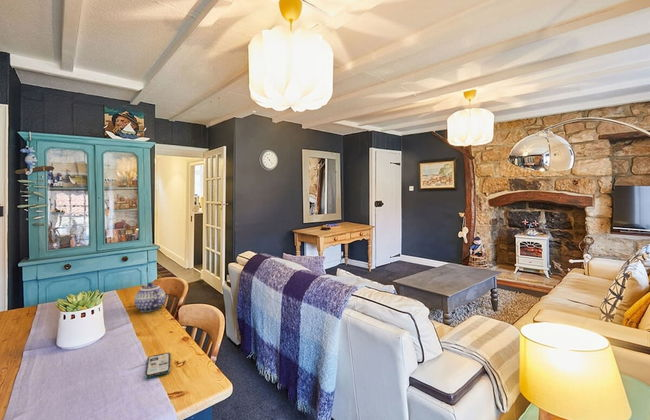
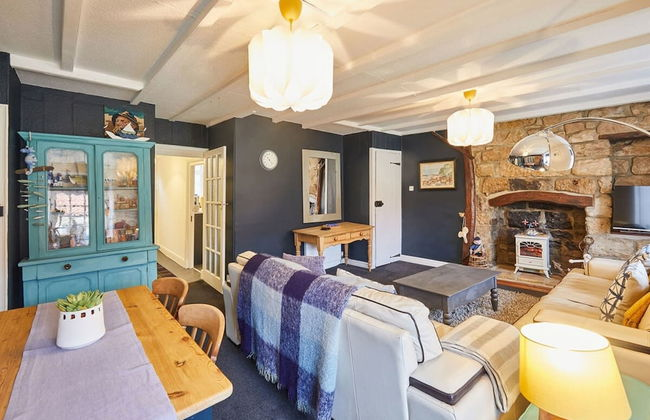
- teapot [133,281,167,313]
- phone case [144,352,171,379]
